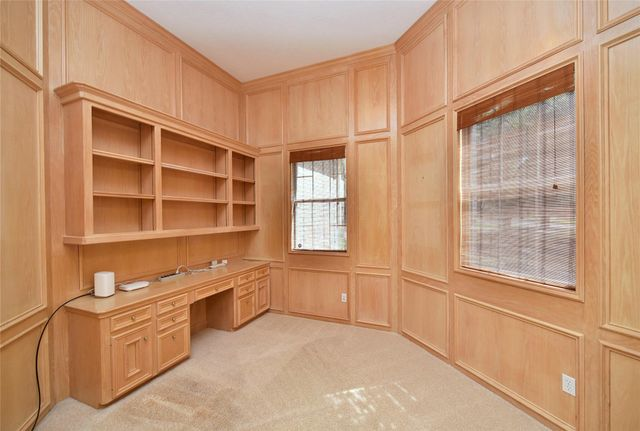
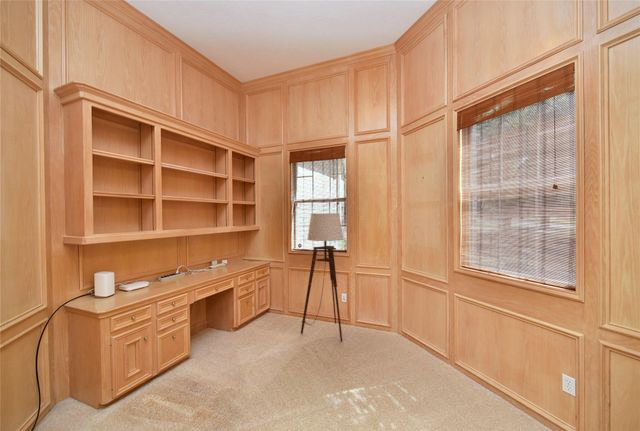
+ floor lamp [300,212,344,343]
